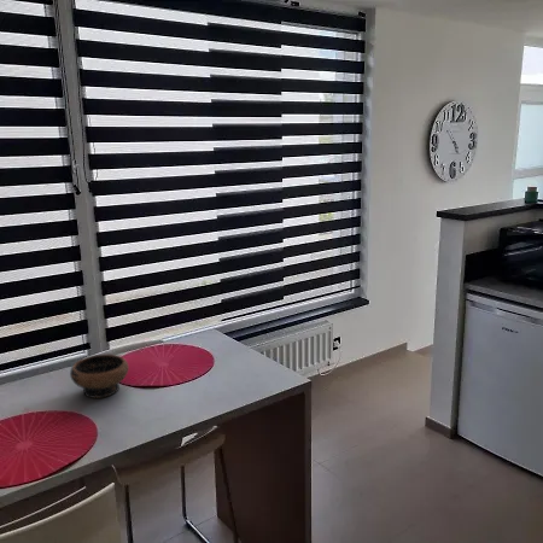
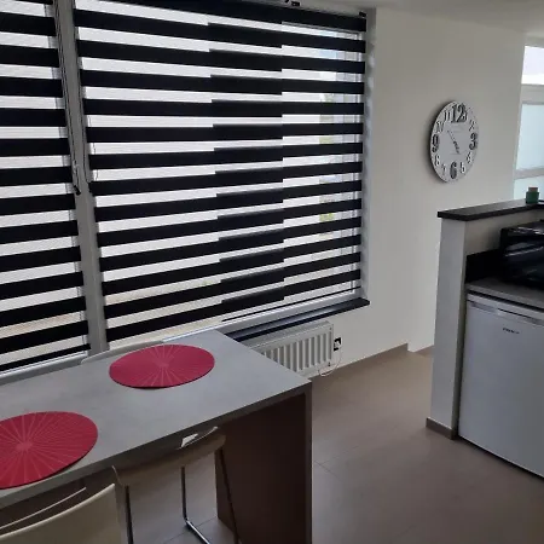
- bowl [69,354,130,399]
